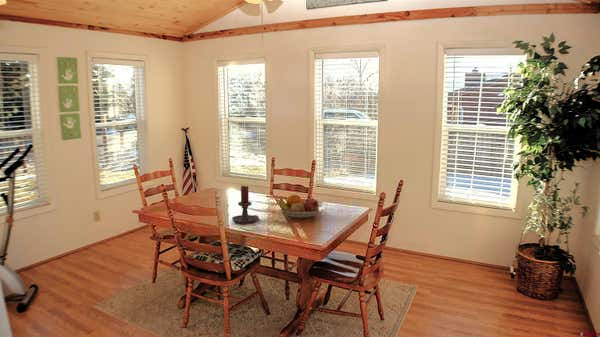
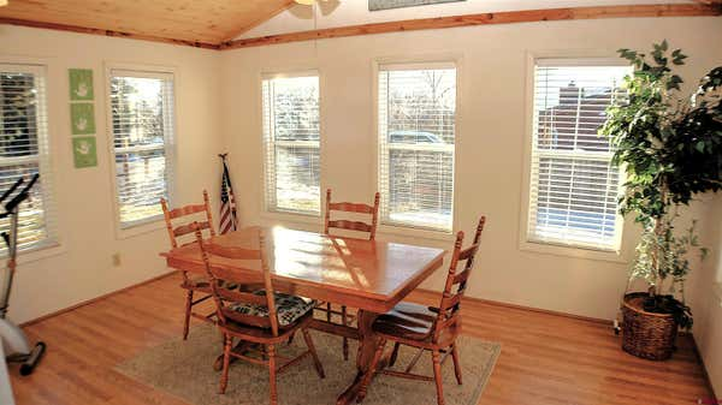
- fruit bowl [275,194,326,219]
- candle holder [231,185,260,224]
